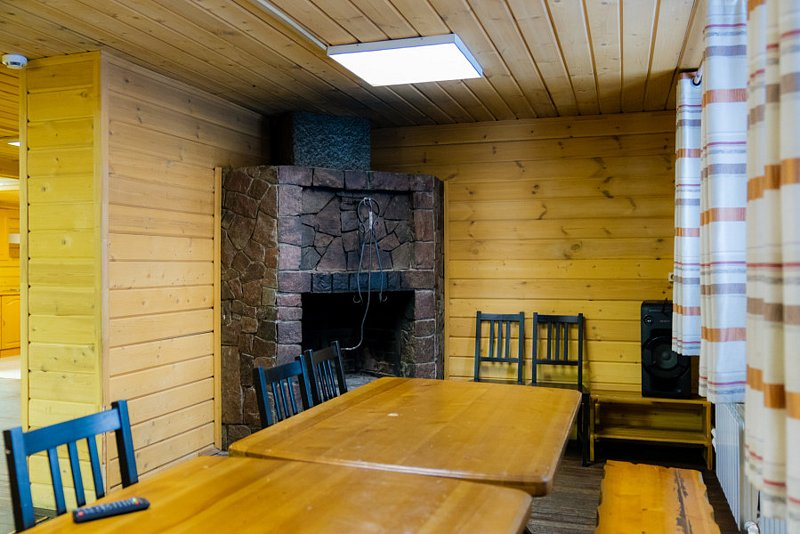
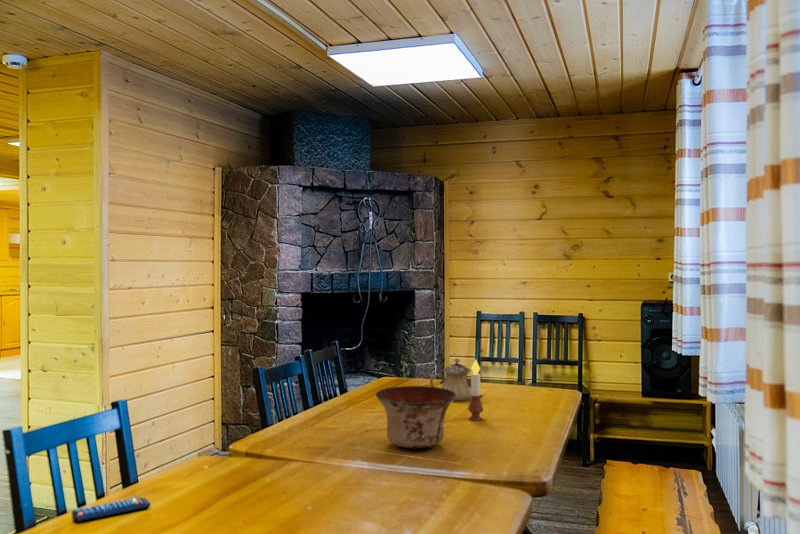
+ bowl [375,385,456,449]
+ teapot [429,358,472,402]
+ candle [467,358,485,422]
